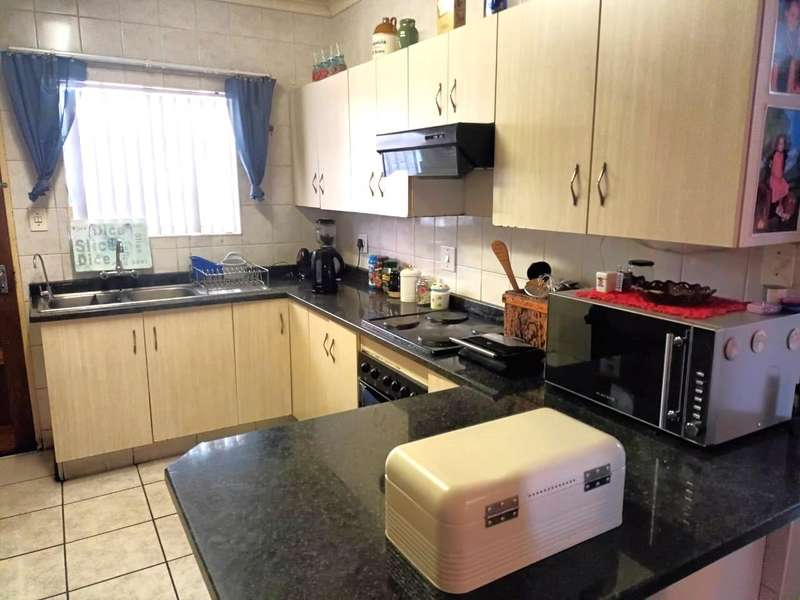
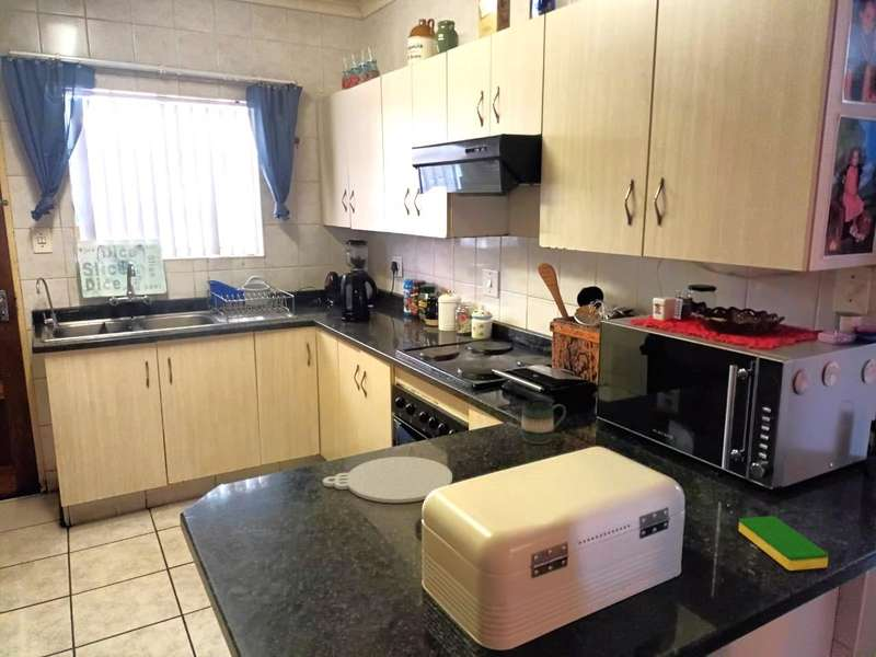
+ plate [322,456,453,504]
+ mug [520,399,567,446]
+ dish sponge [738,515,829,572]
